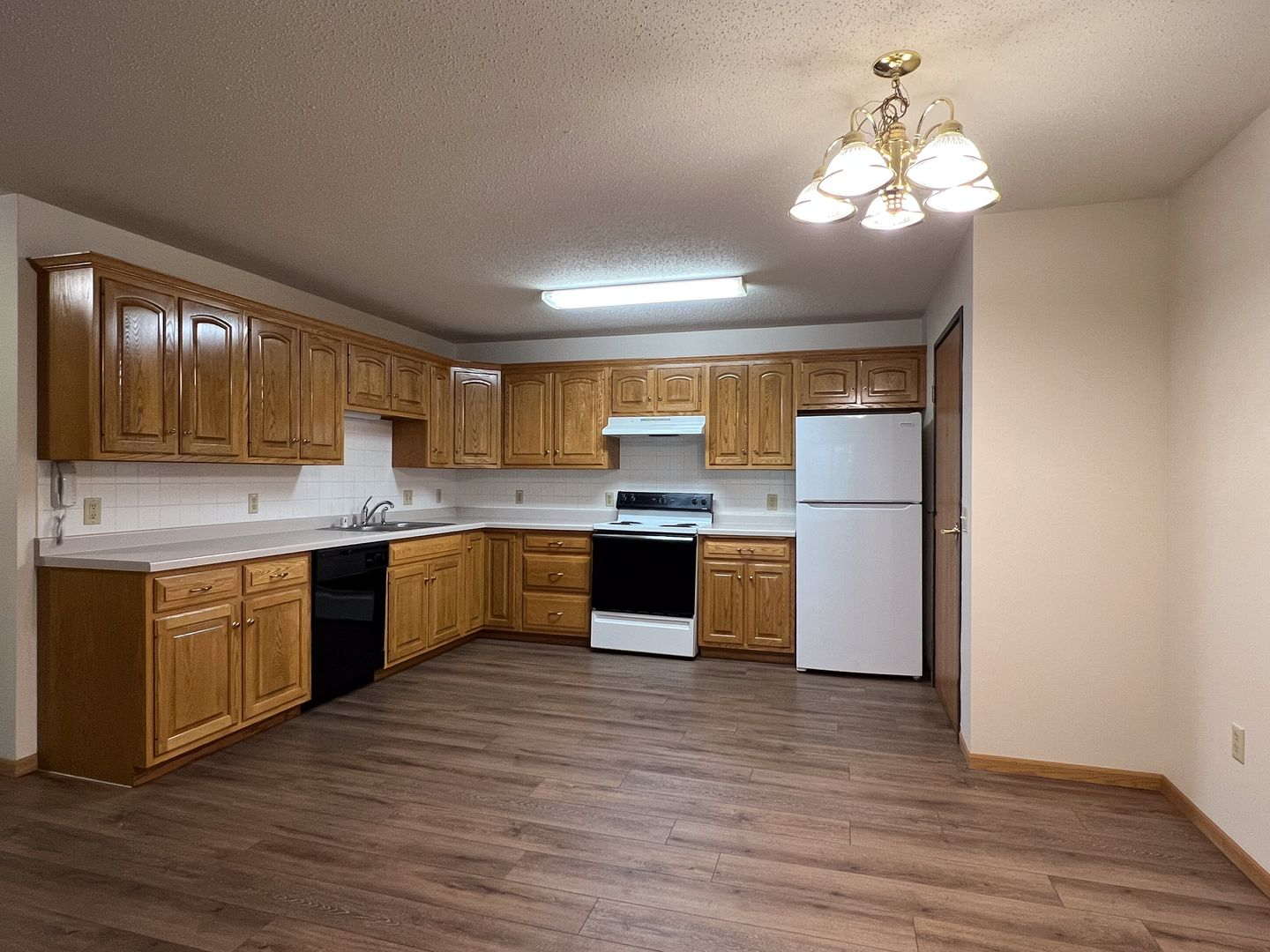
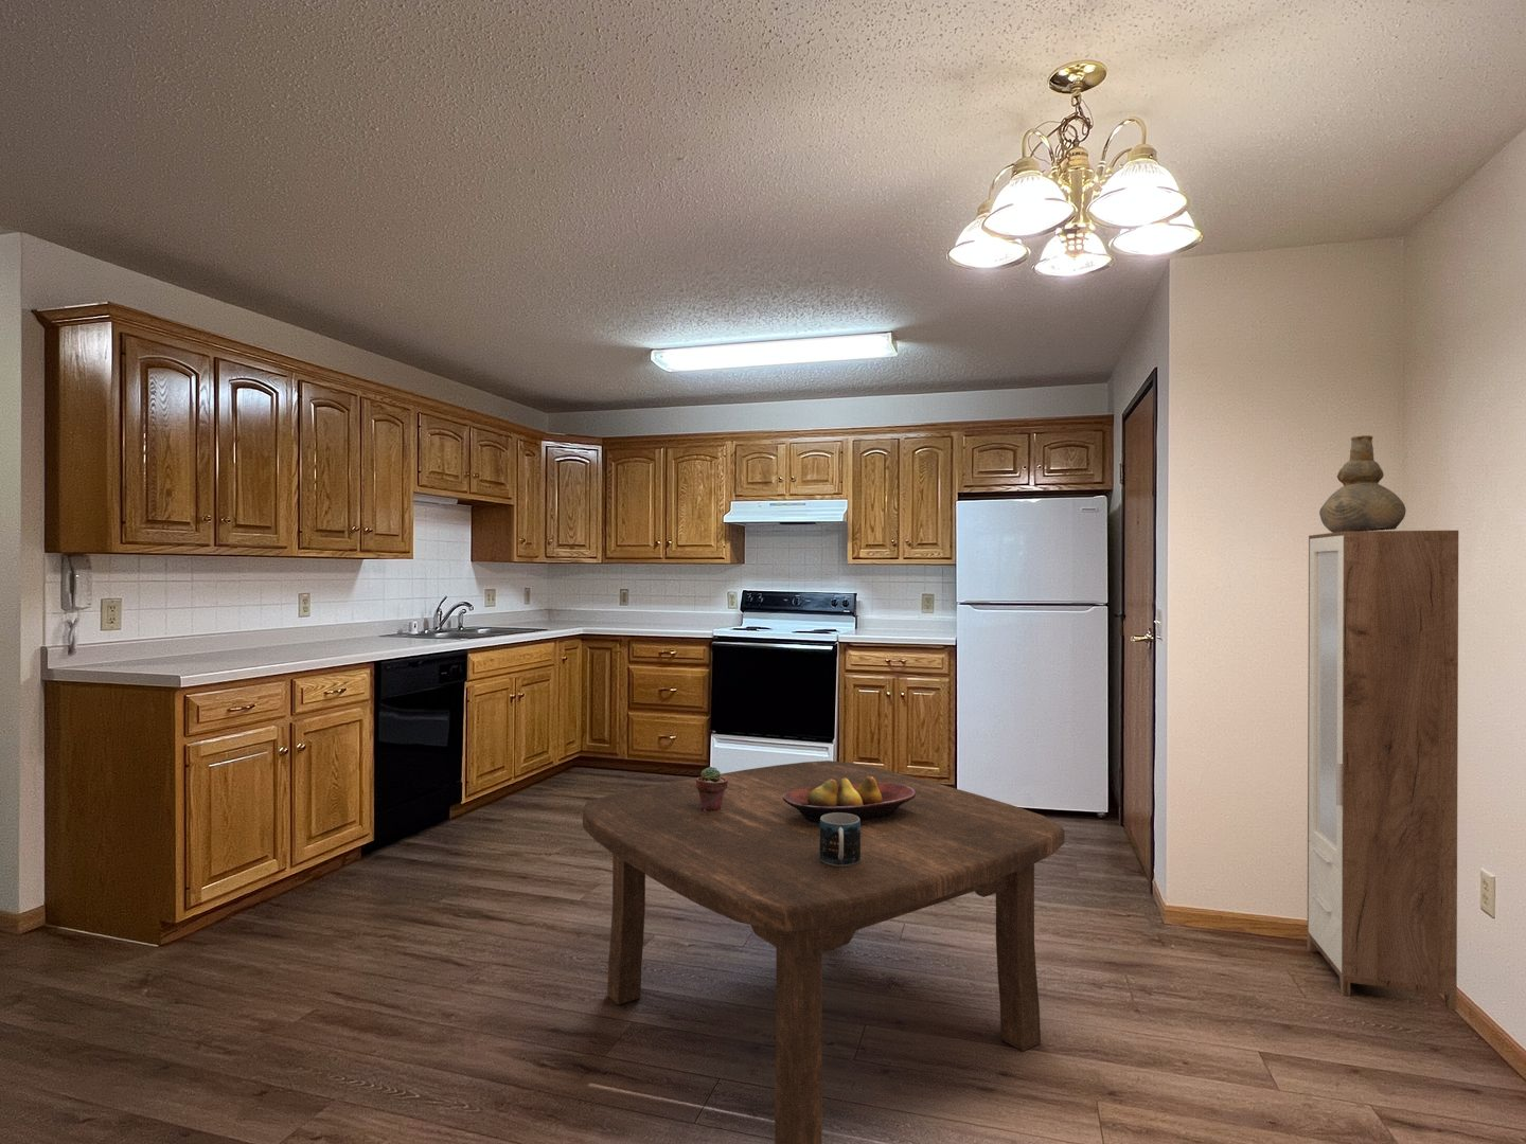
+ cabinet [1306,530,1459,1012]
+ fruit bowl [782,776,916,823]
+ potted succulent [696,765,728,811]
+ mug [821,812,860,866]
+ coffee table [582,759,1066,1144]
+ vase [1318,434,1407,532]
